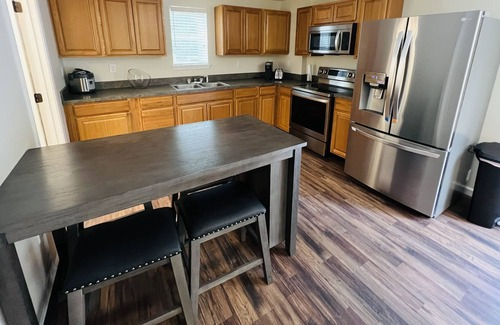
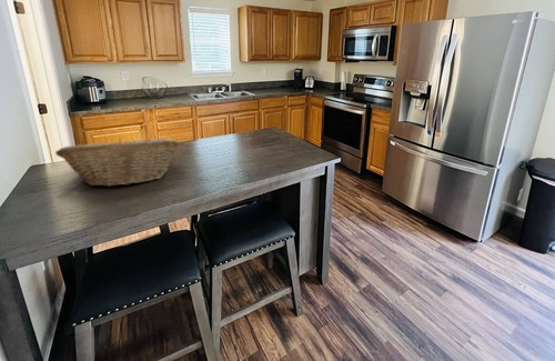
+ fruit basket [54,137,180,188]
